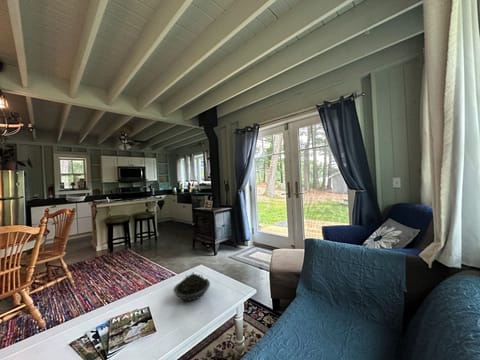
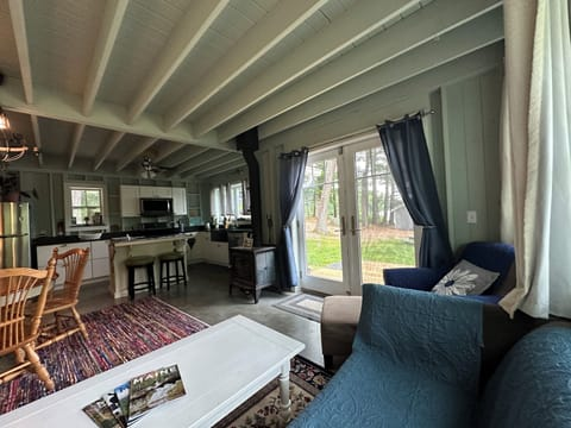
- succulent plant [172,271,211,302]
